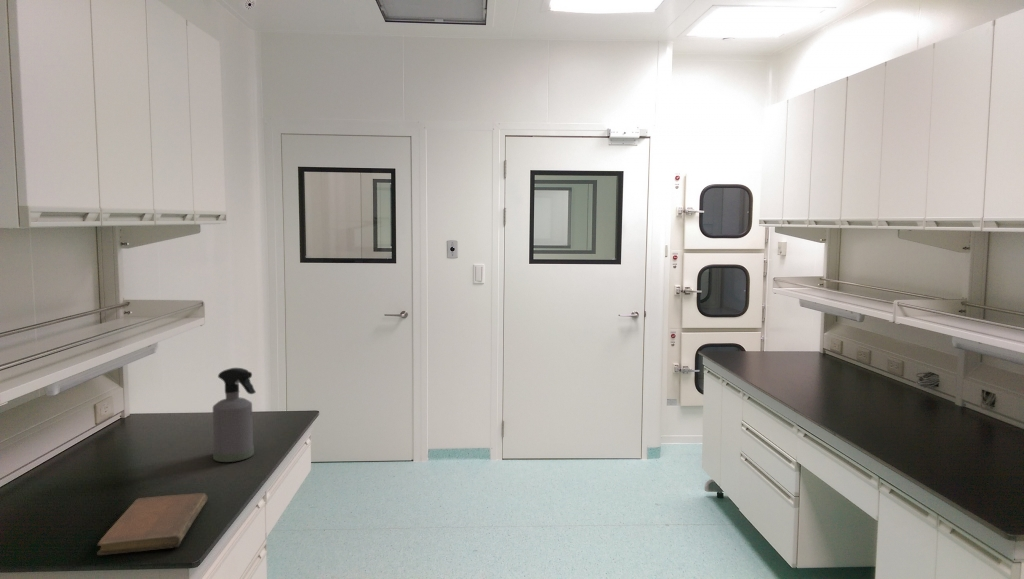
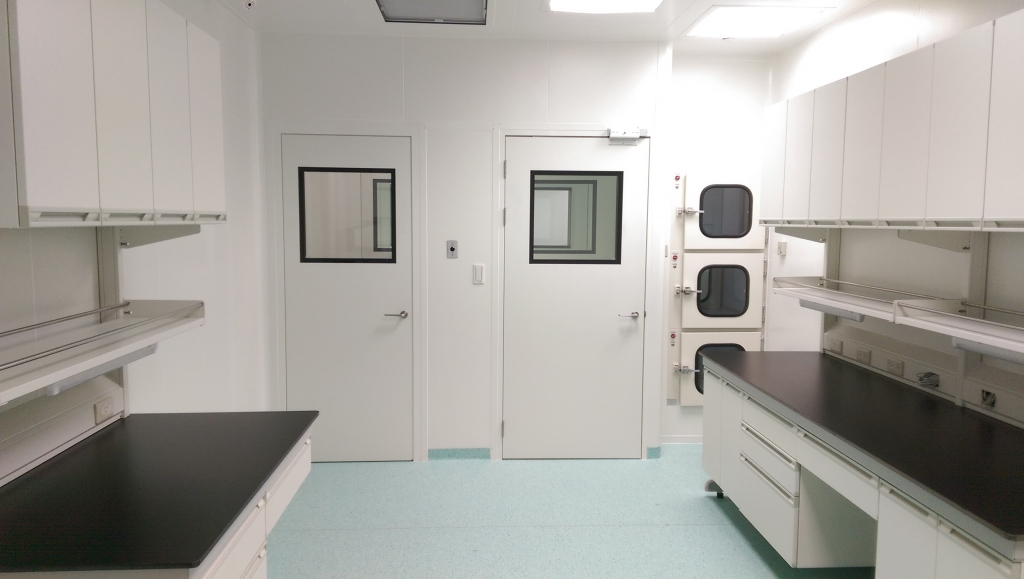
- spray bottle [212,367,257,463]
- notebook [96,492,208,556]
